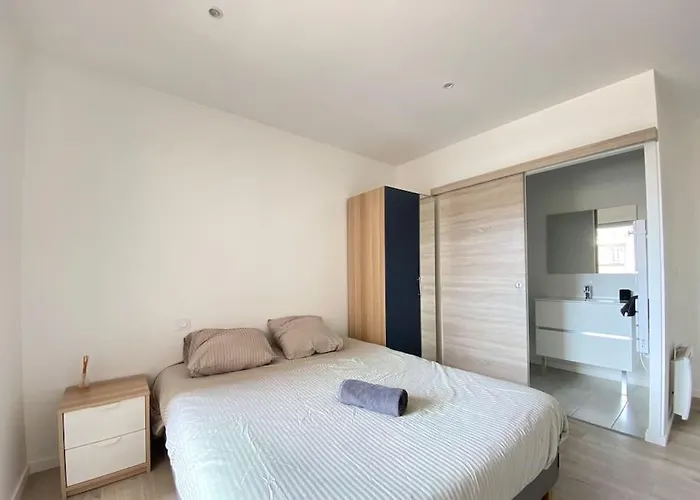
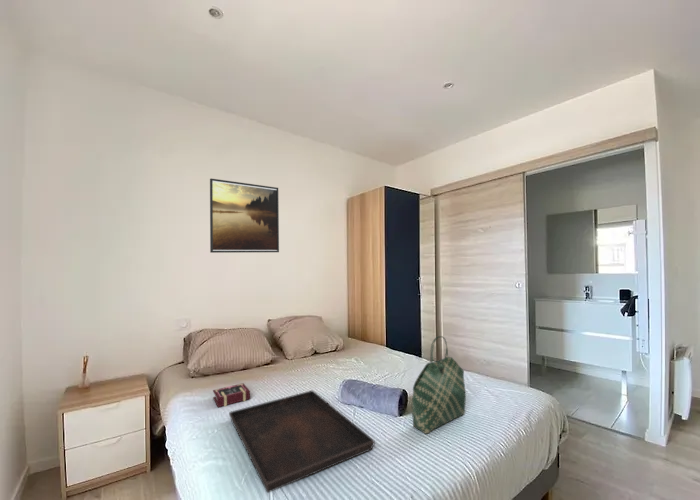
+ serving tray [228,389,375,494]
+ tote bag [410,335,467,435]
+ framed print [209,178,280,254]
+ book [212,382,251,408]
